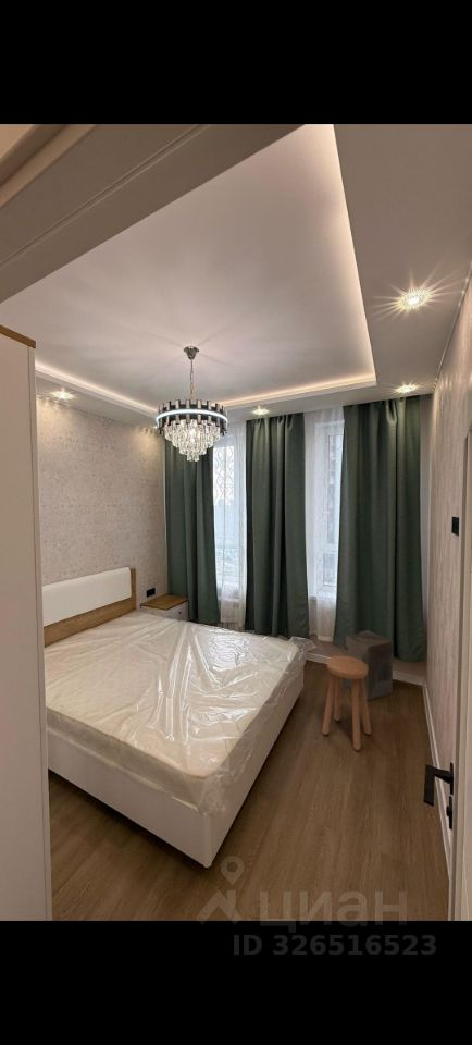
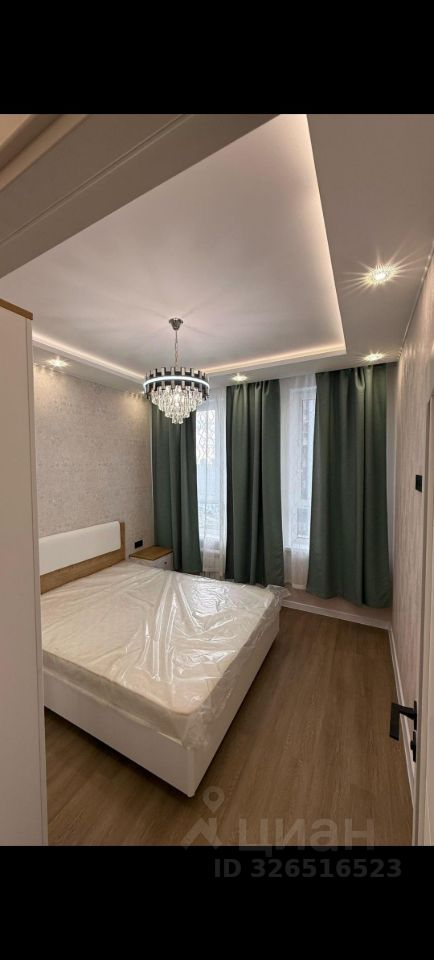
- stool [321,655,372,751]
- storage bin [344,629,394,702]
